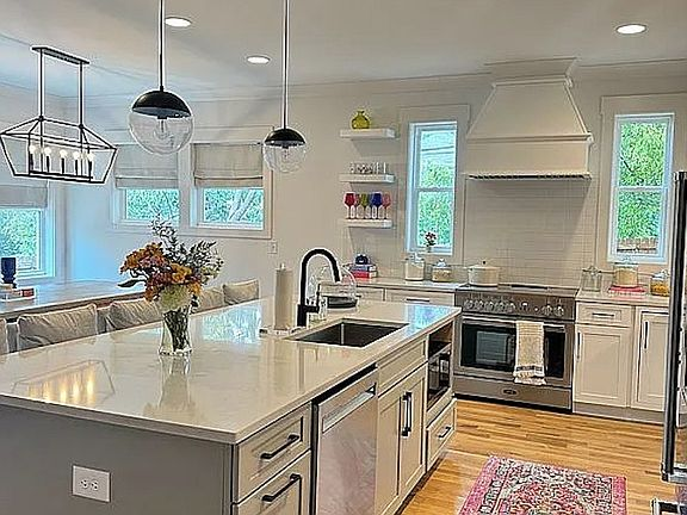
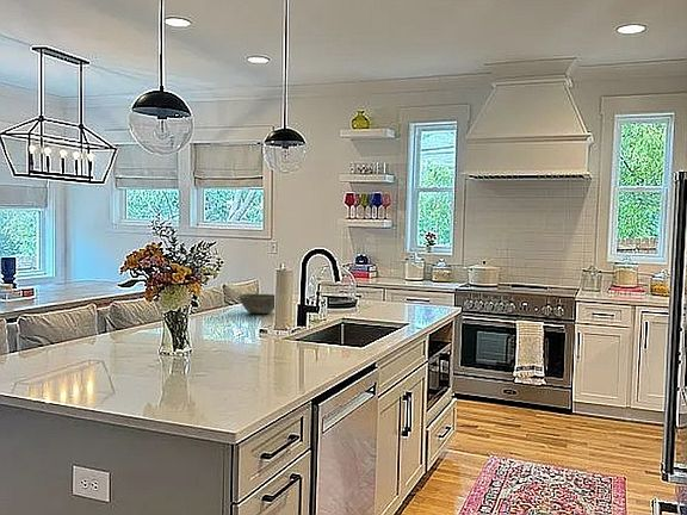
+ bowl [237,292,276,315]
